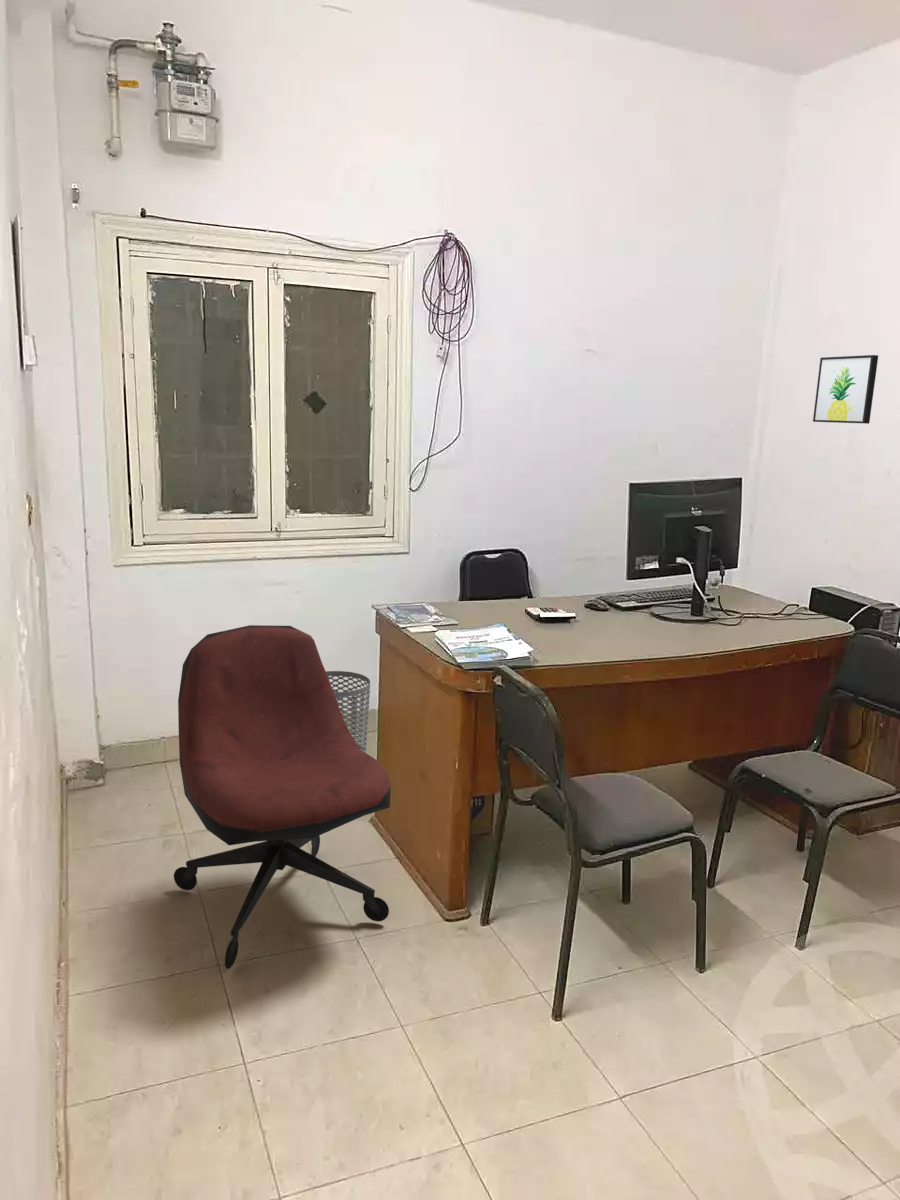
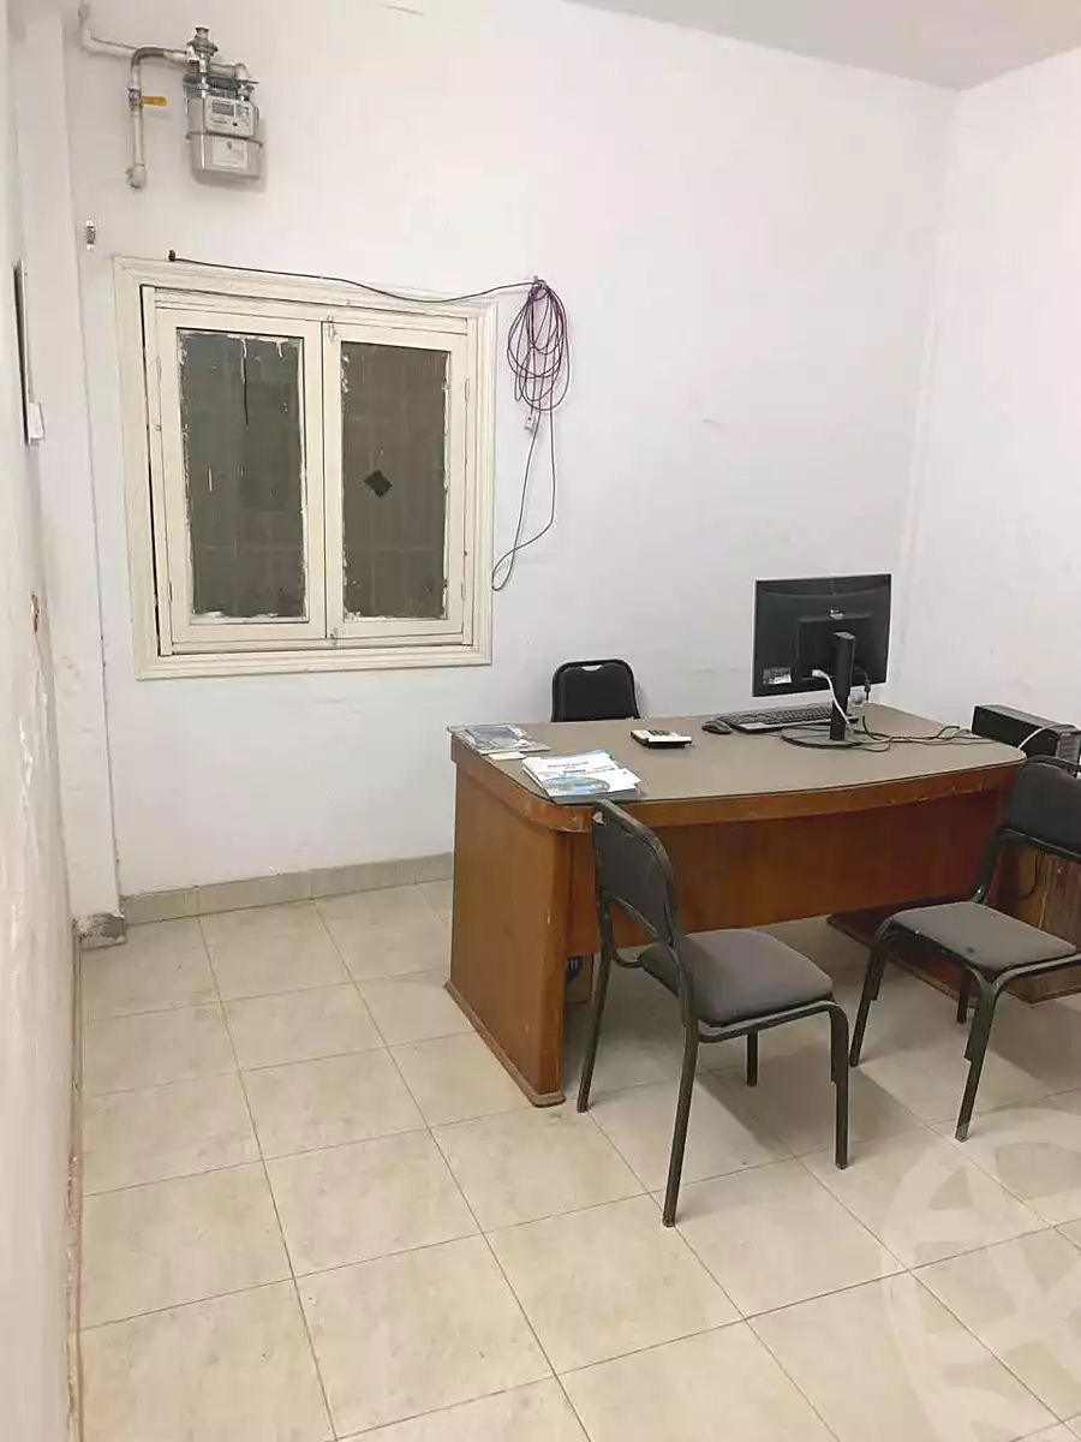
- office chair [173,624,392,970]
- wall art [812,354,879,425]
- waste bin [326,670,371,753]
